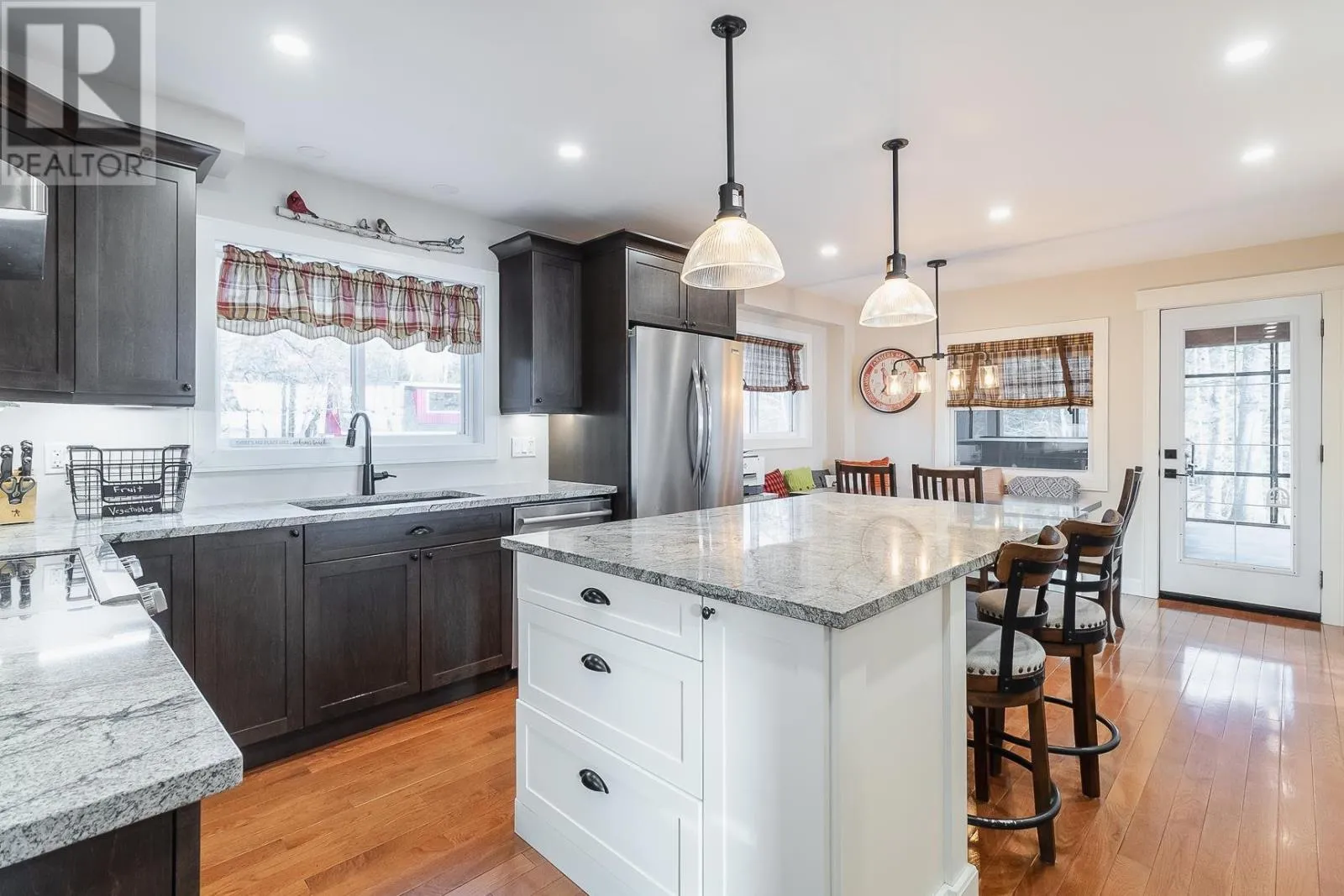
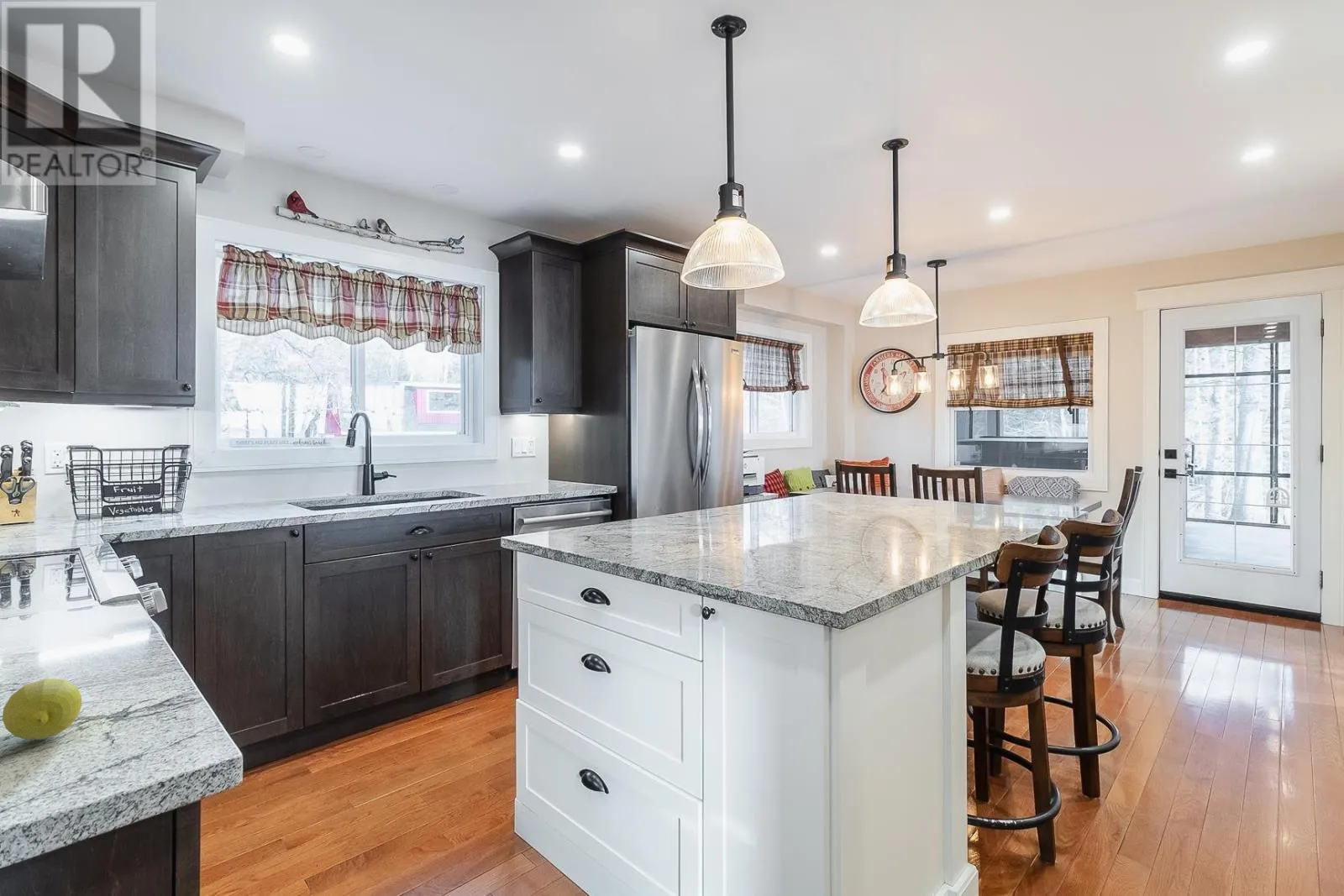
+ fruit [2,678,82,741]
